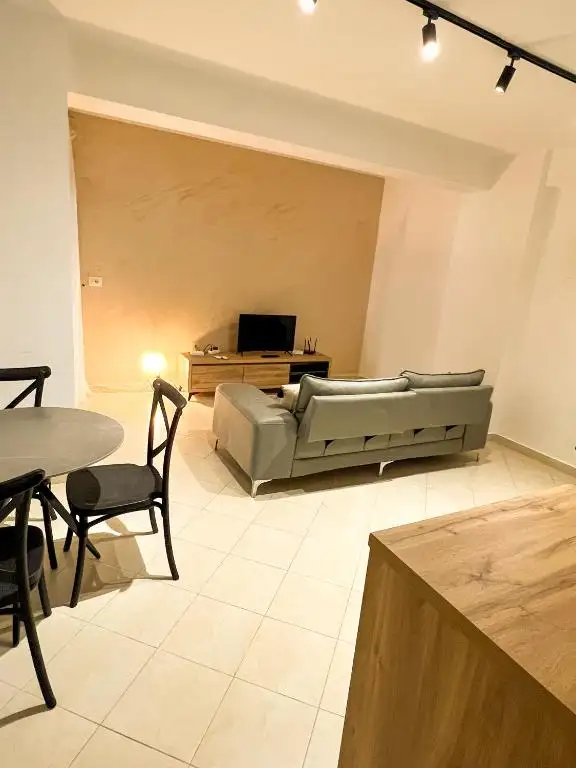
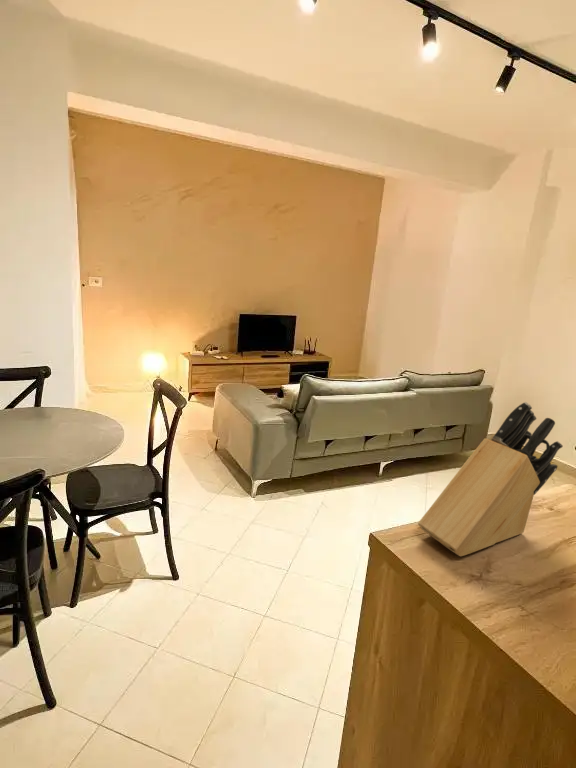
+ knife block [417,401,564,557]
